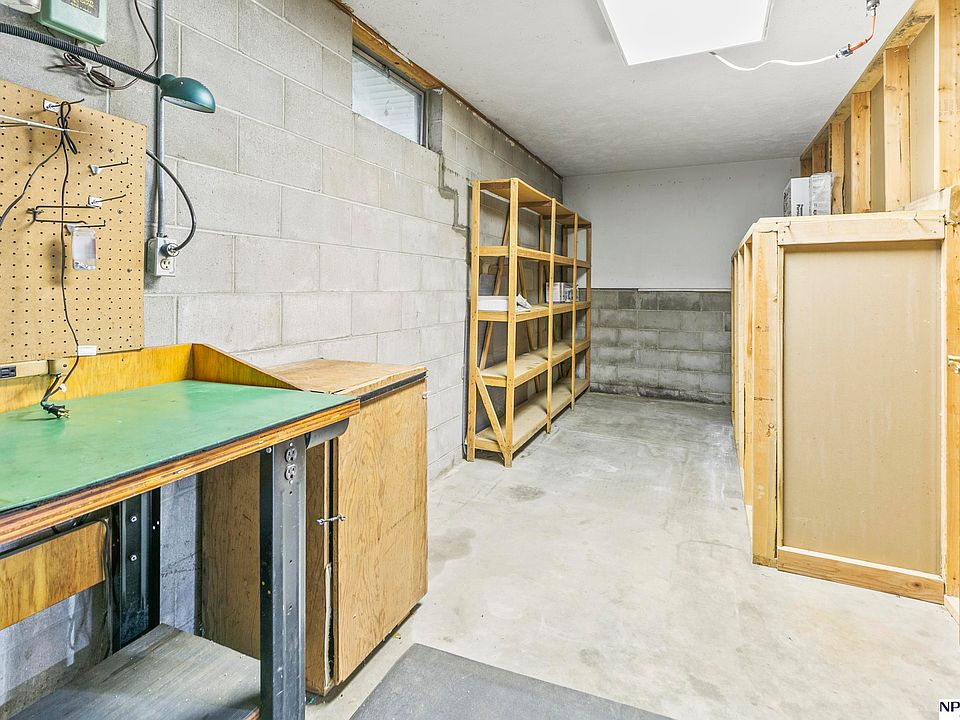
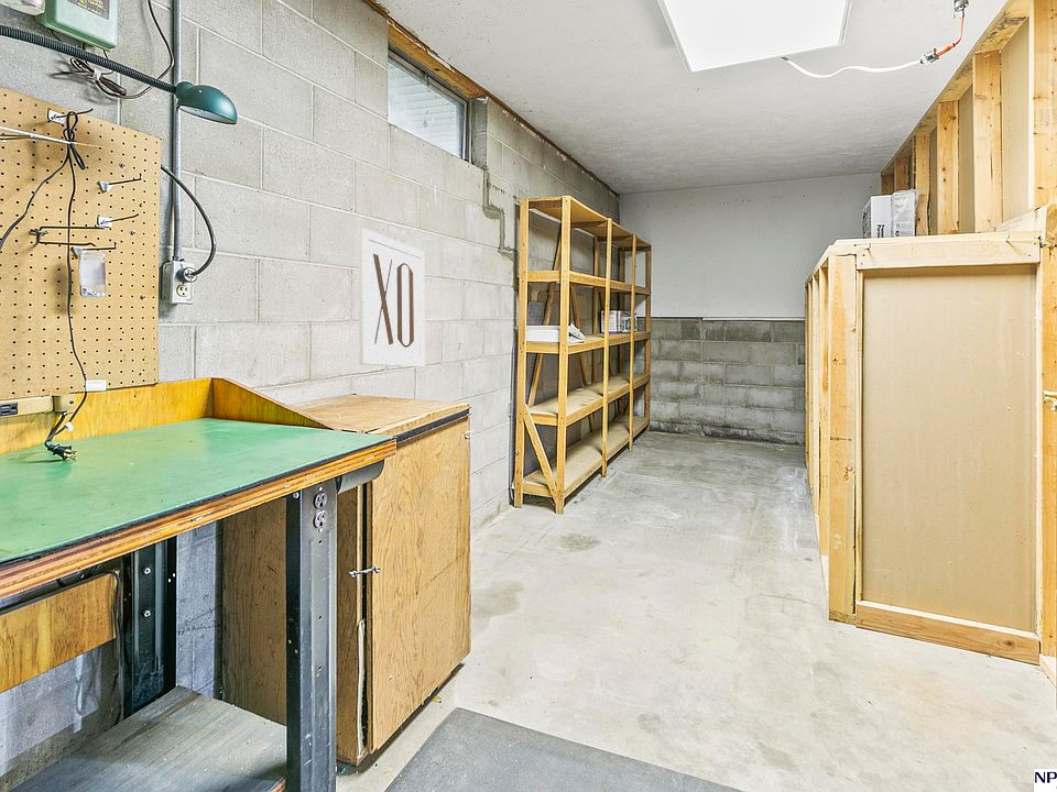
+ wall art [358,227,426,369]
